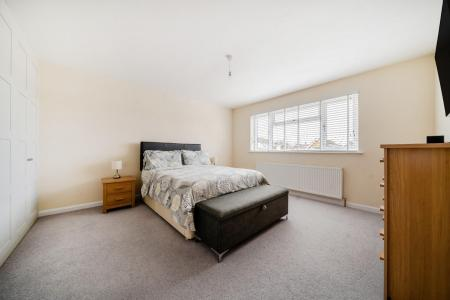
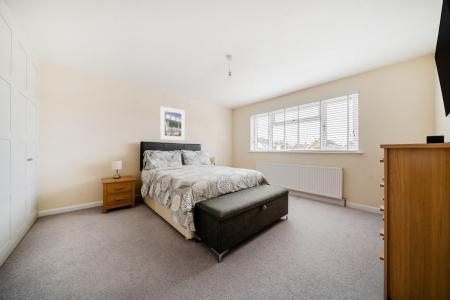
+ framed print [159,105,186,141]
